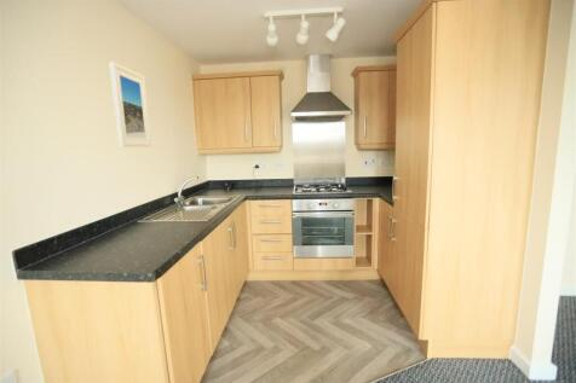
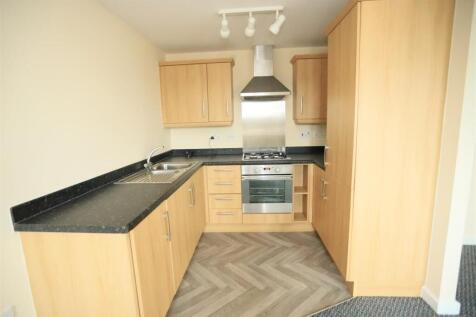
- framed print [108,60,152,147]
